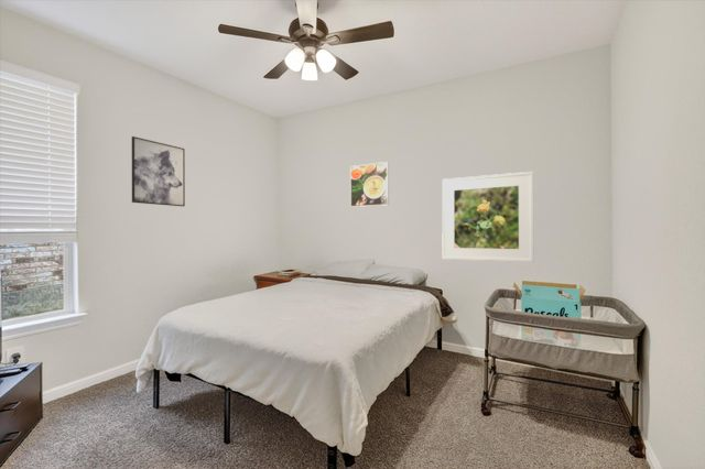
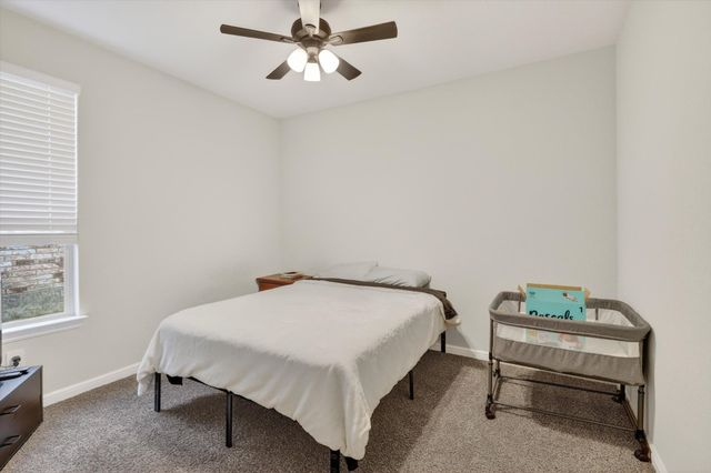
- wall art [131,135,186,207]
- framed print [349,161,390,208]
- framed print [441,171,534,263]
